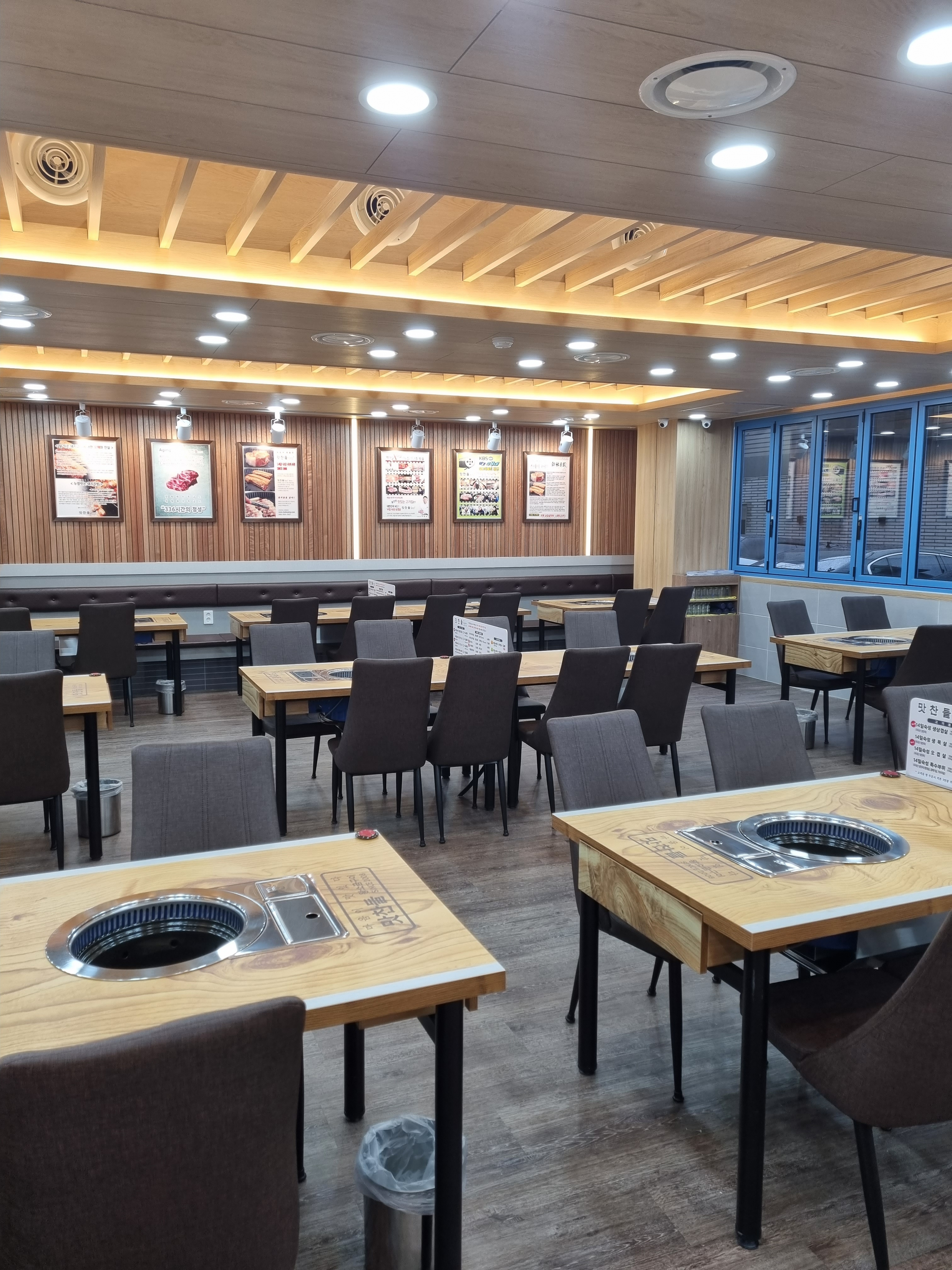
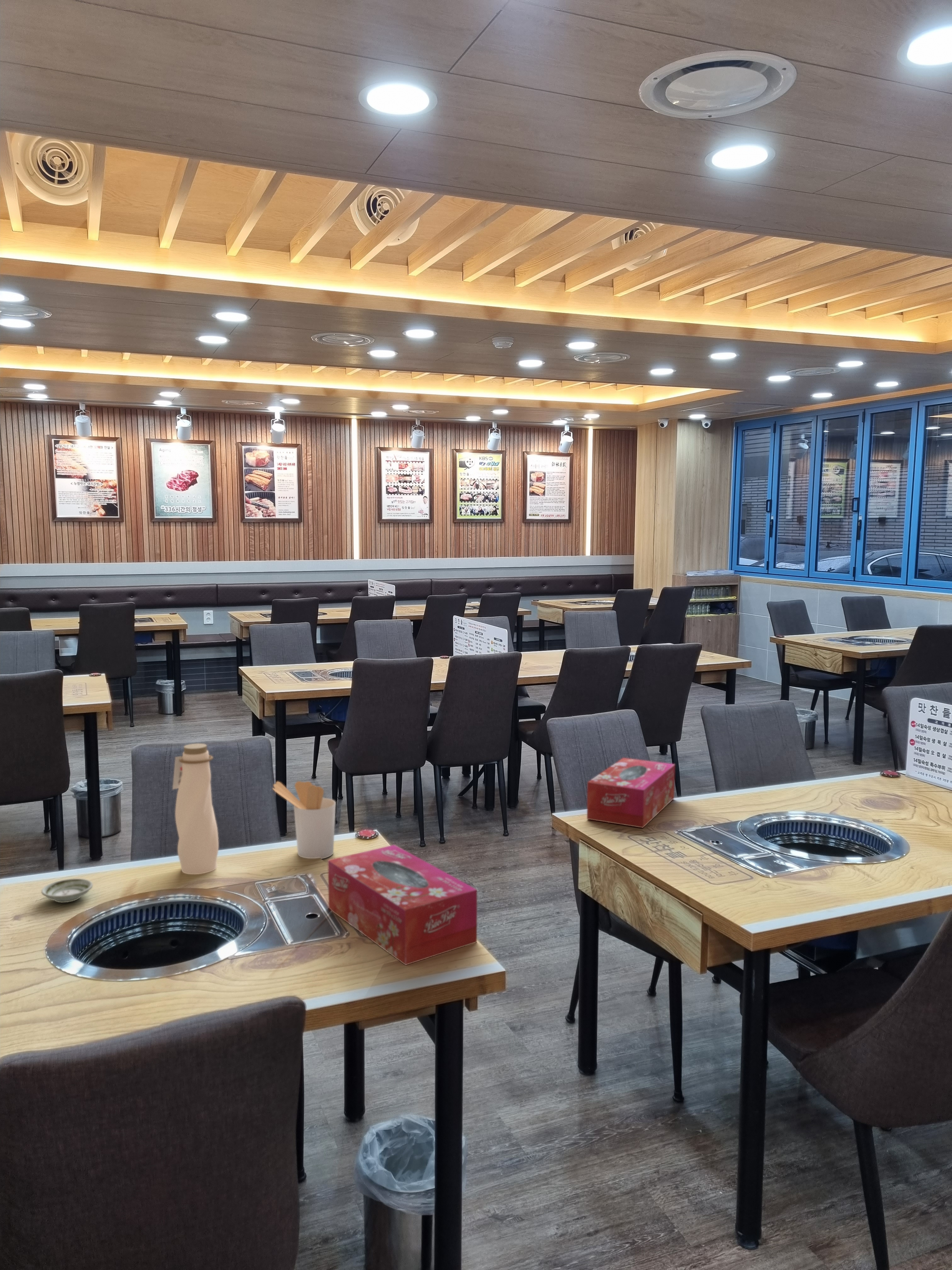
+ water bottle [172,743,219,875]
+ tissue box [586,758,675,828]
+ utensil holder [272,781,336,859]
+ tissue box [327,844,477,966]
+ saucer [41,878,93,903]
